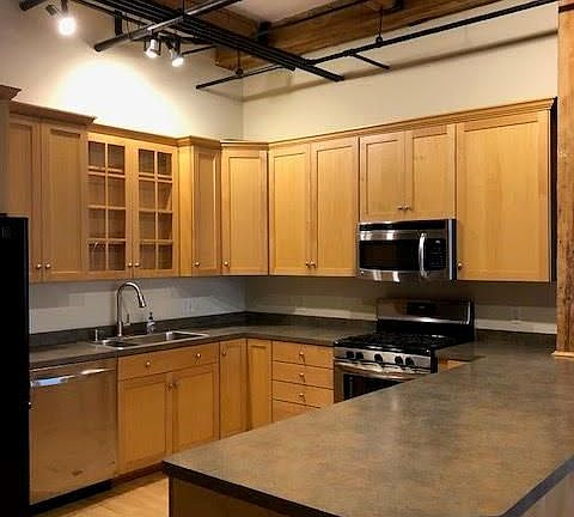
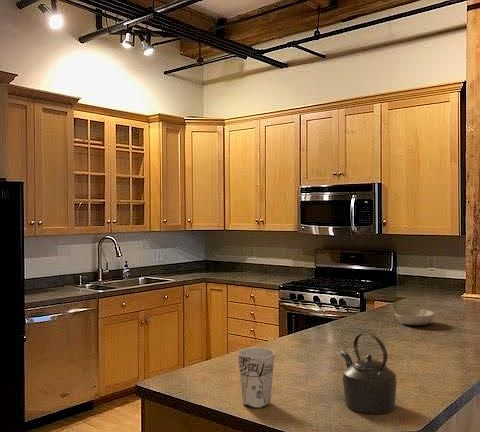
+ bowl [393,307,436,326]
+ kettle [340,332,398,415]
+ cup [237,347,276,409]
